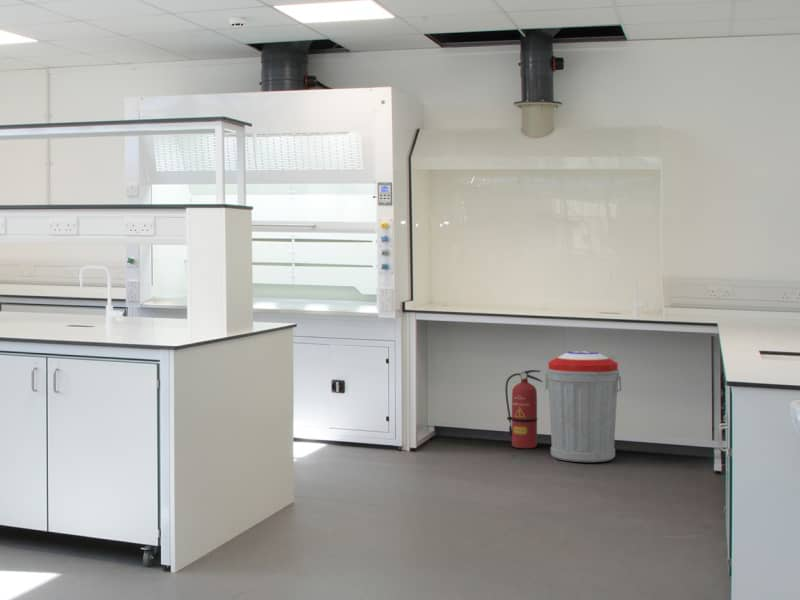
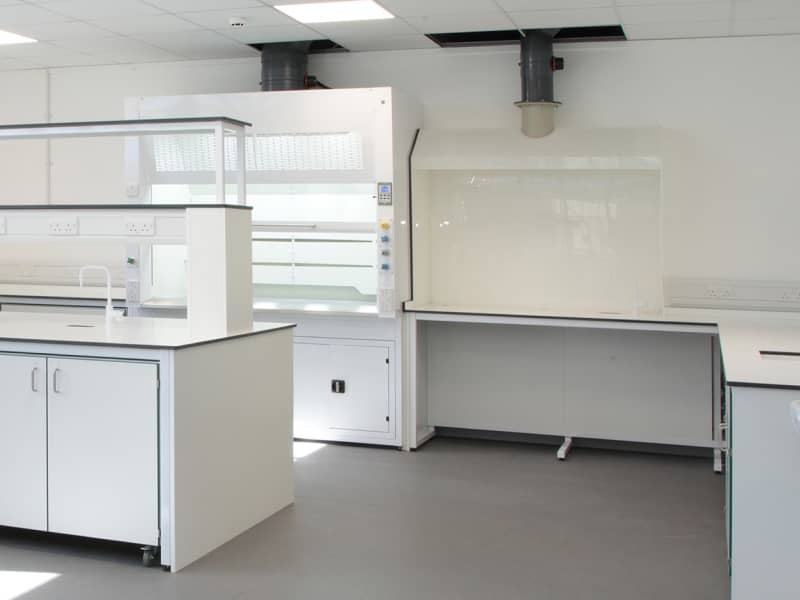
- fire extinguisher [504,369,543,449]
- trash can [544,350,622,463]
